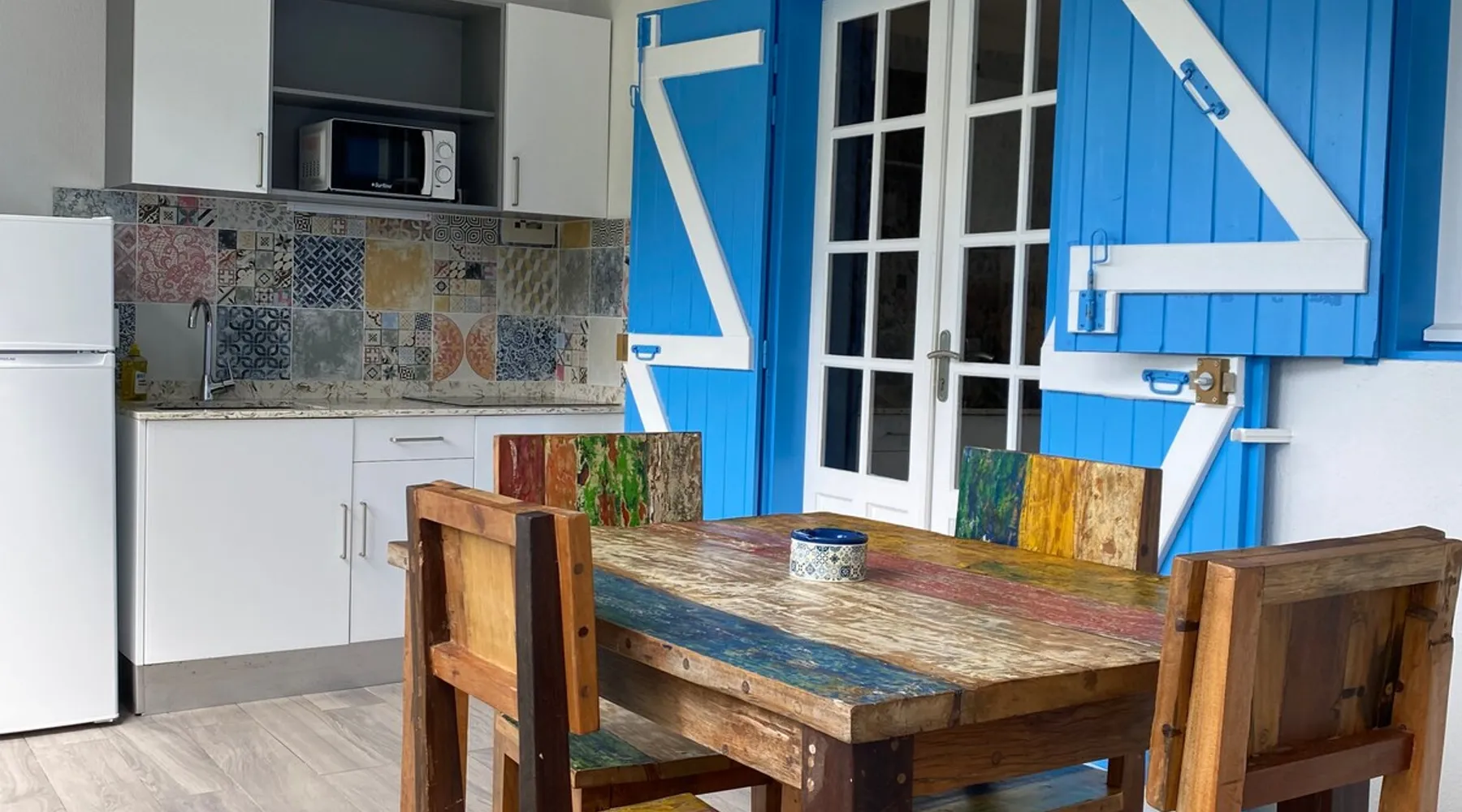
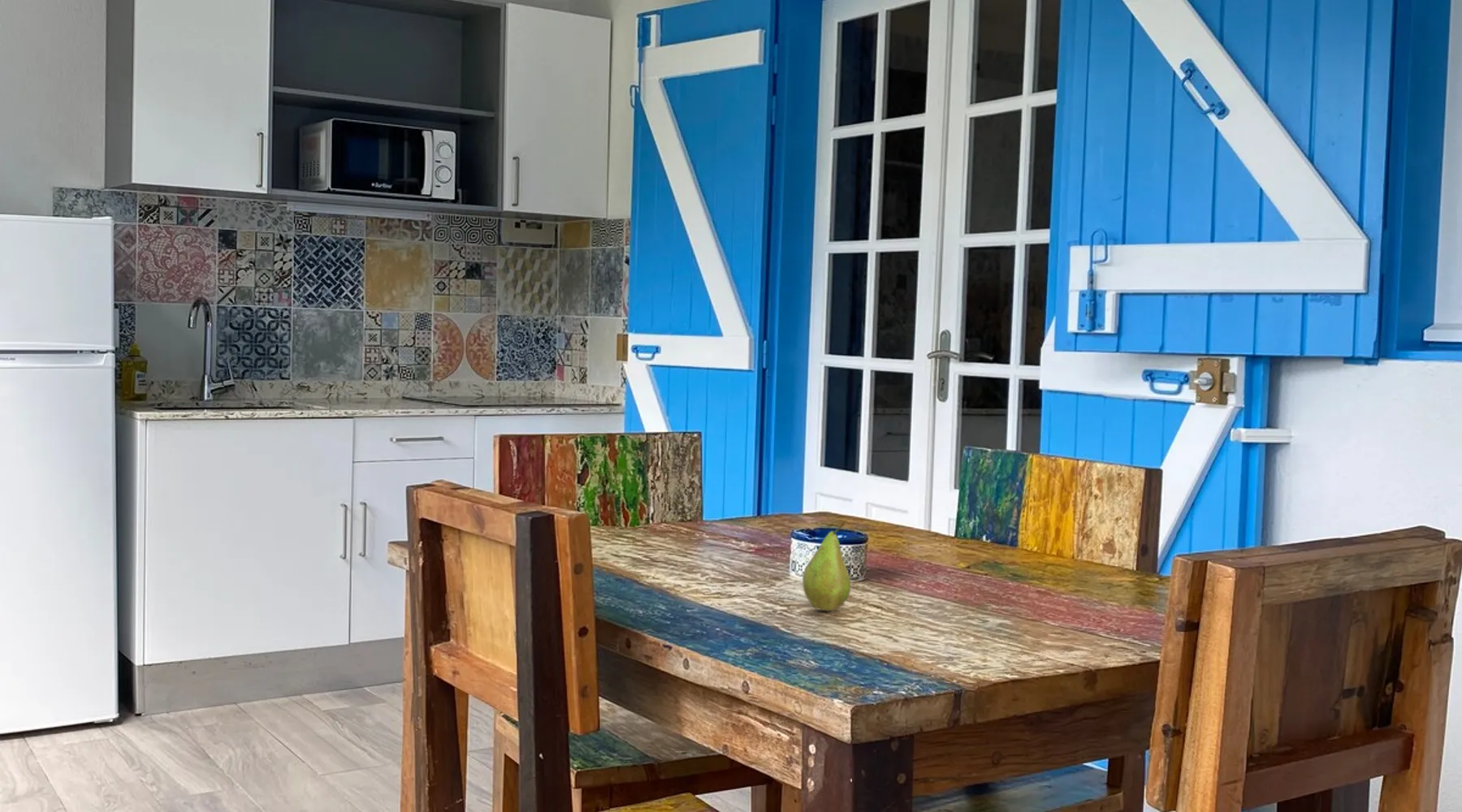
+ fruit [802,522,851,612]
